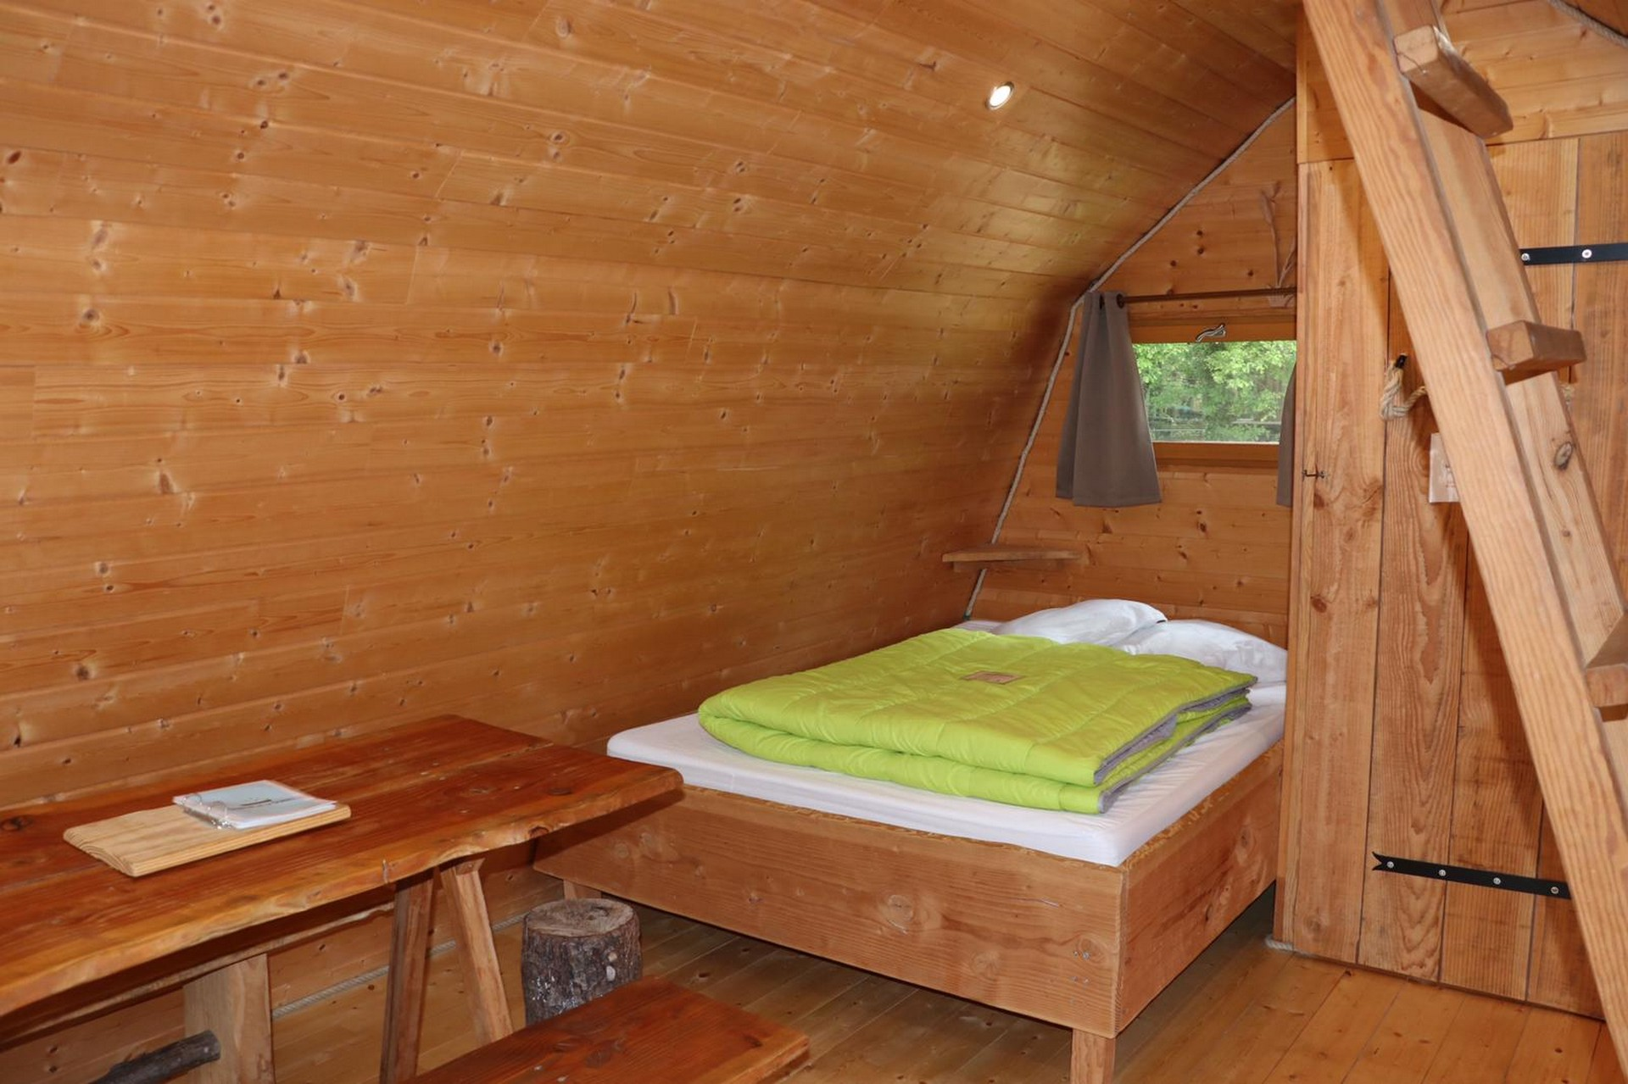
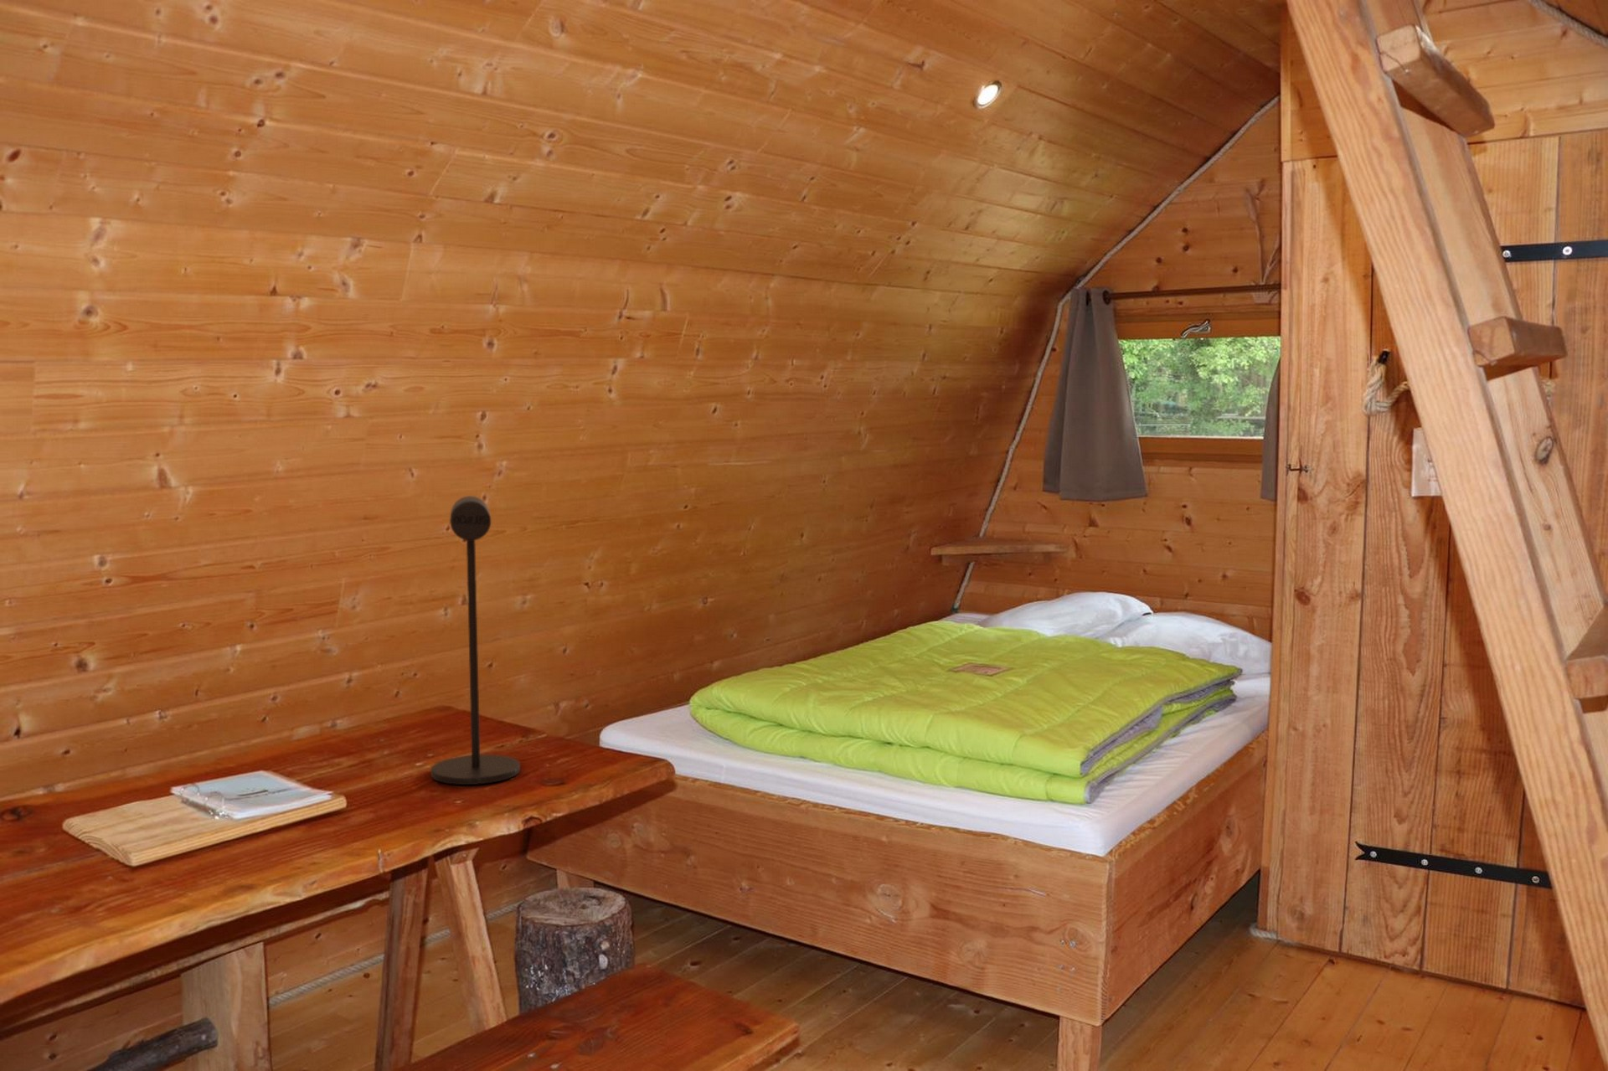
+ desk lamp [430,495,521,785]
